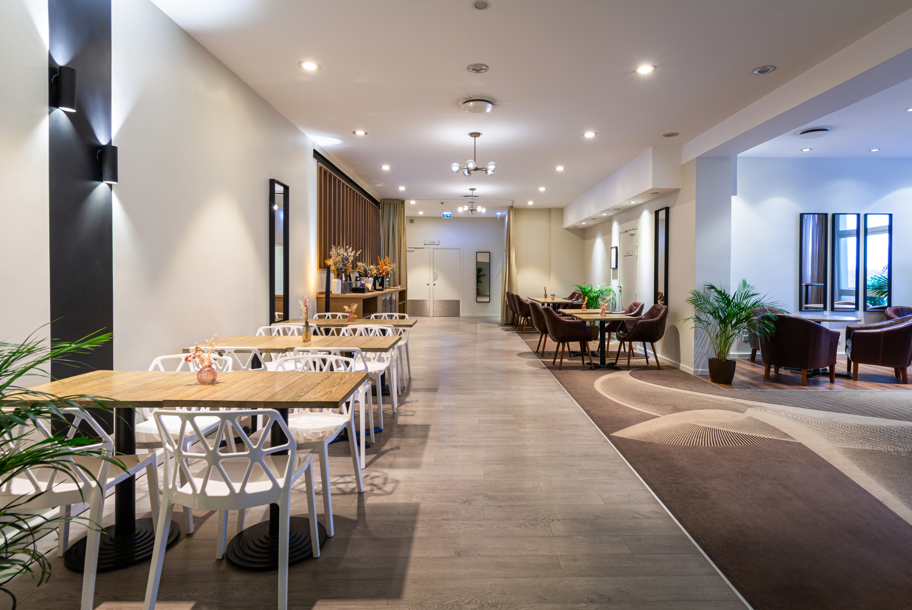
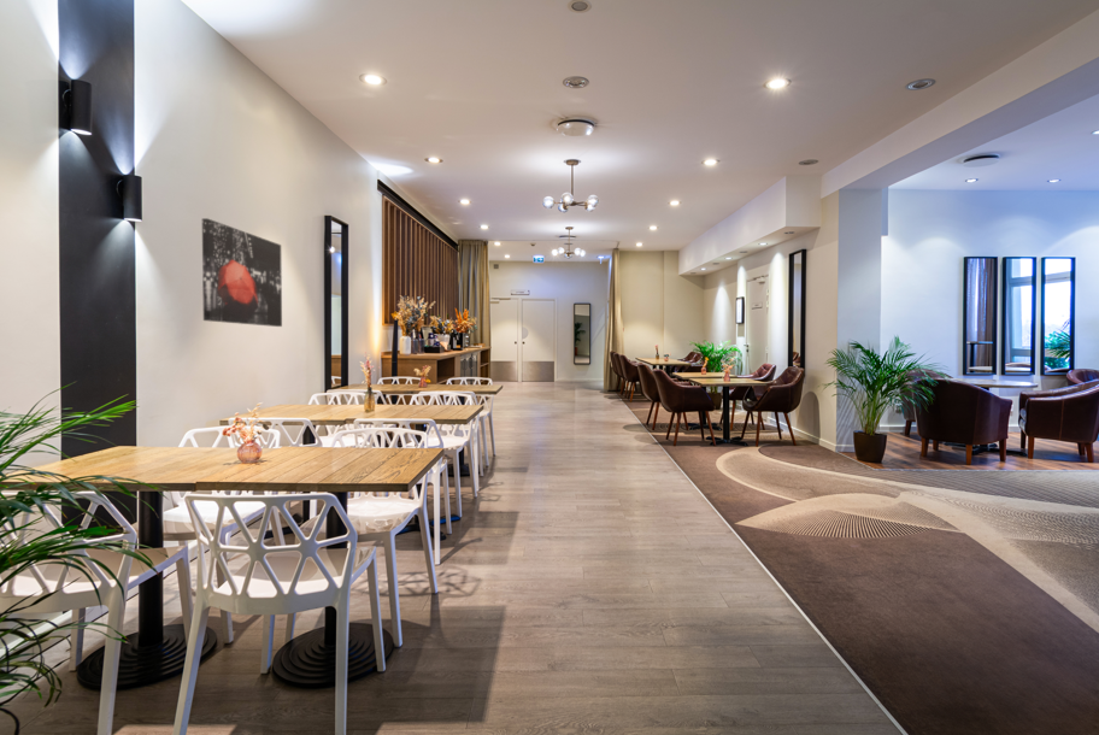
+ wall art [201,217,283,328]
